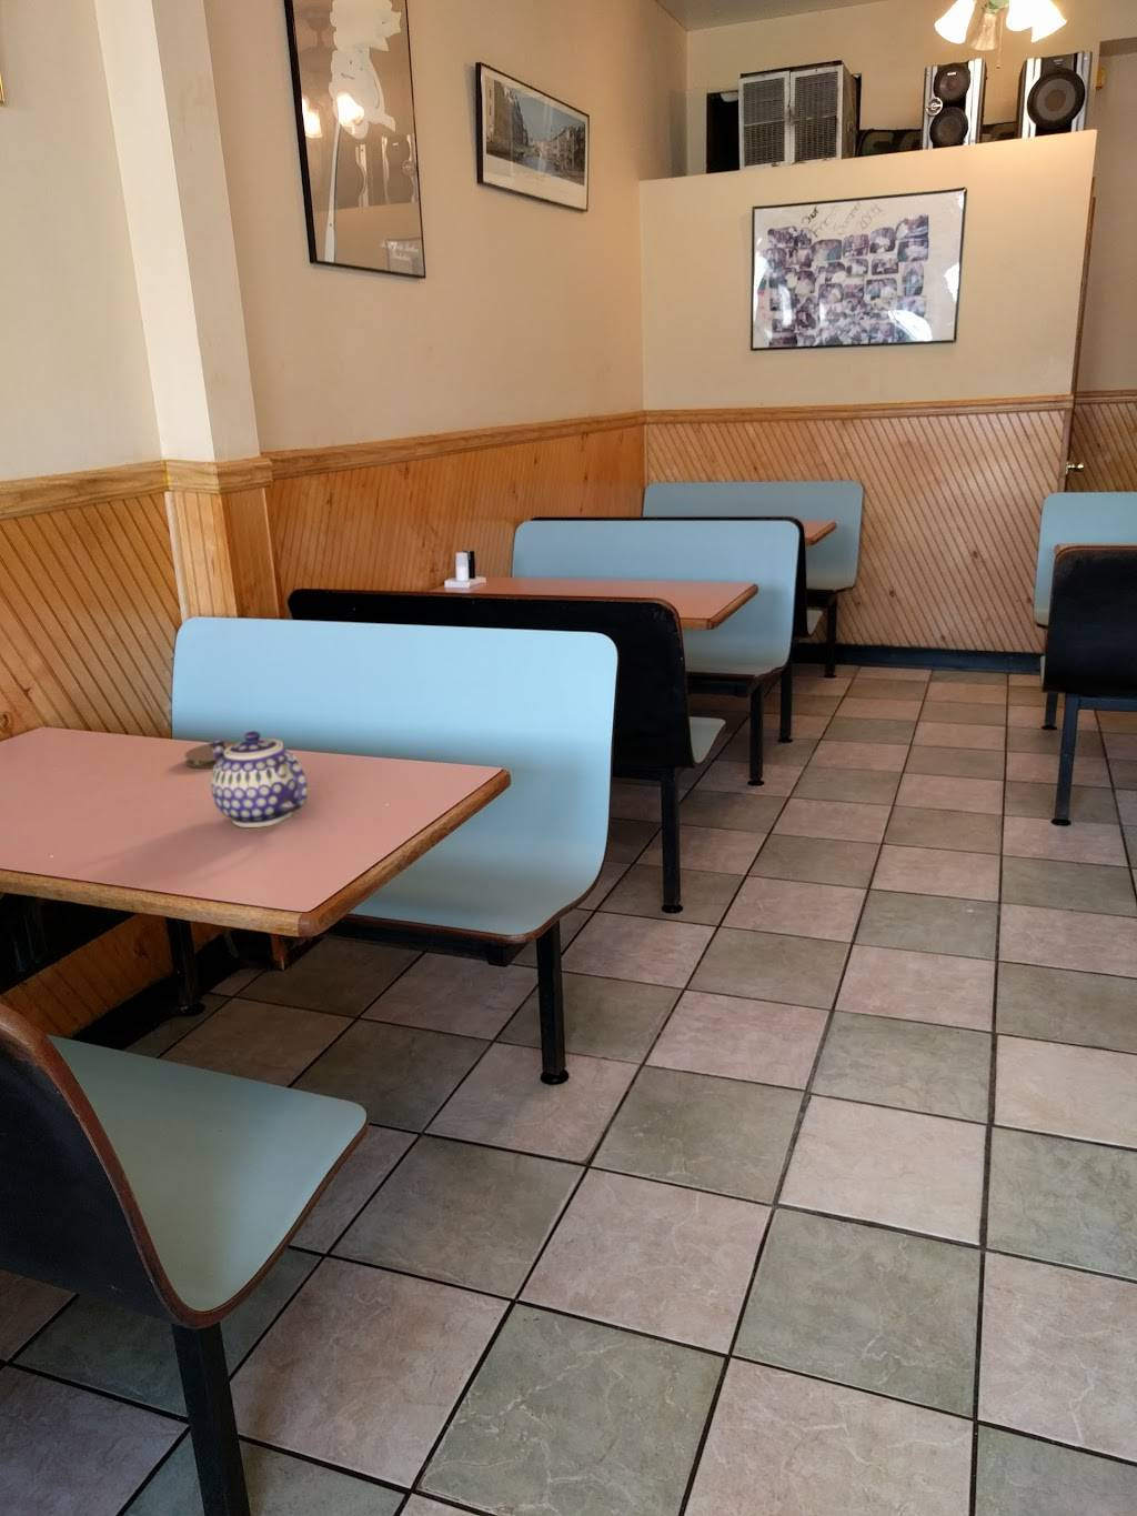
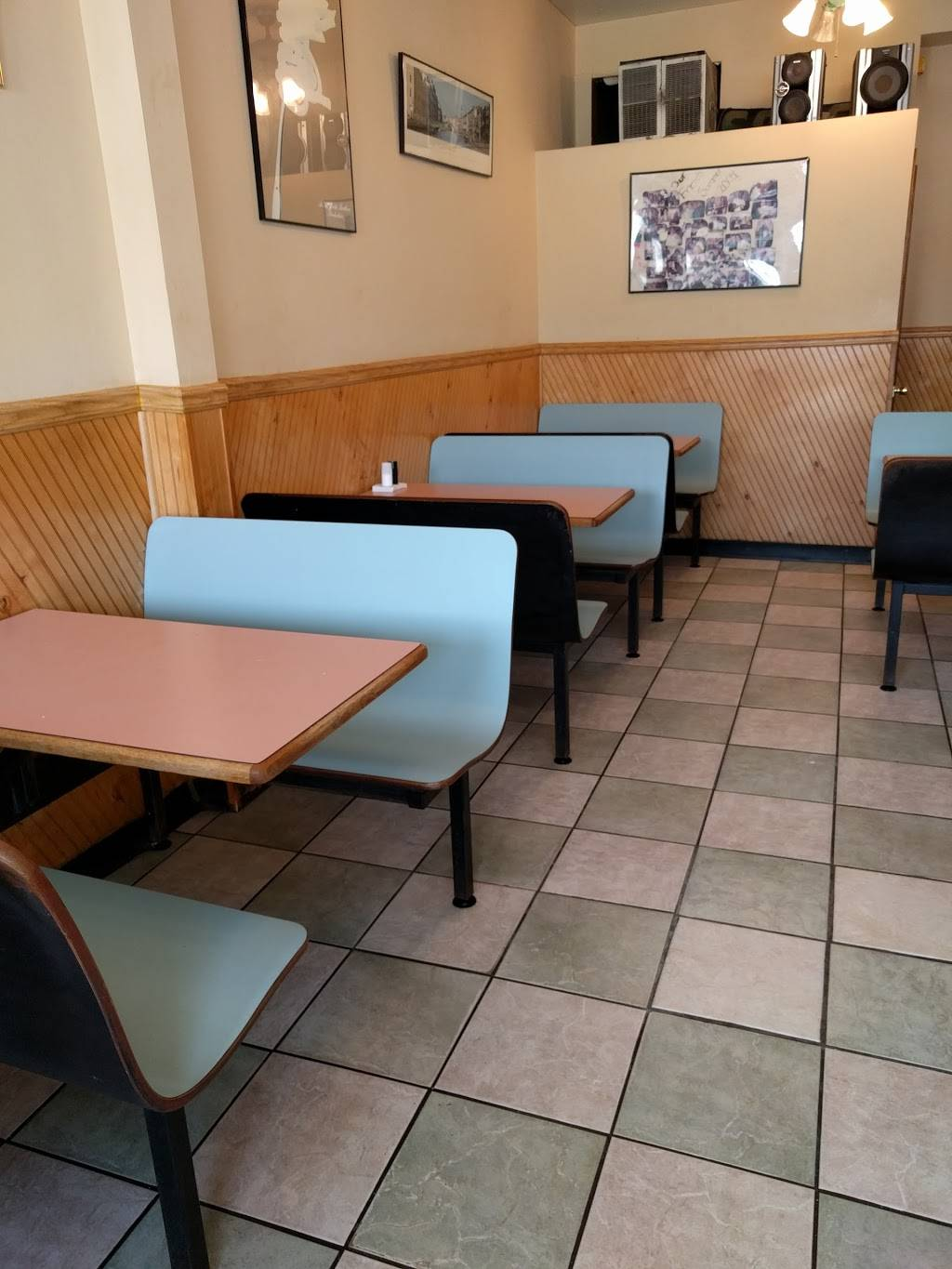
- coaster [183,742,238,769]
- teapot [208,730,308,829]
